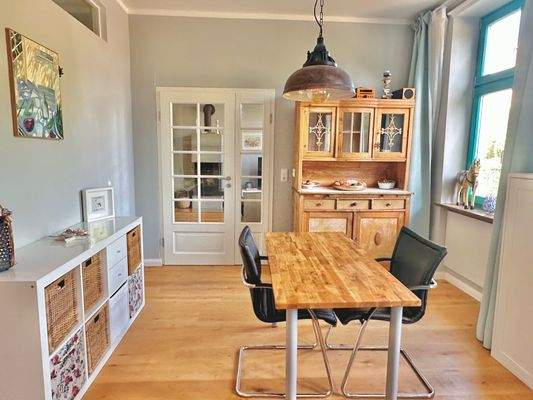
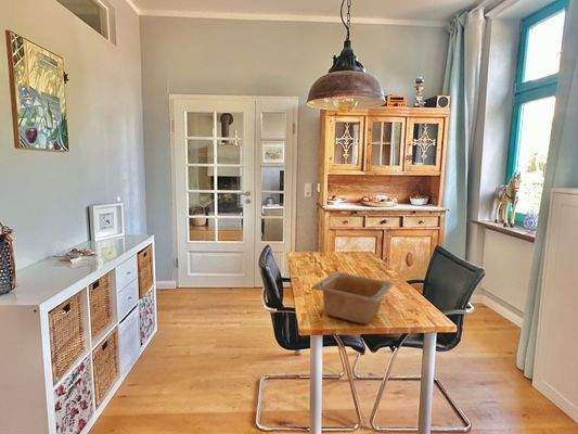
+ serving bowl [311,271,395,324]
